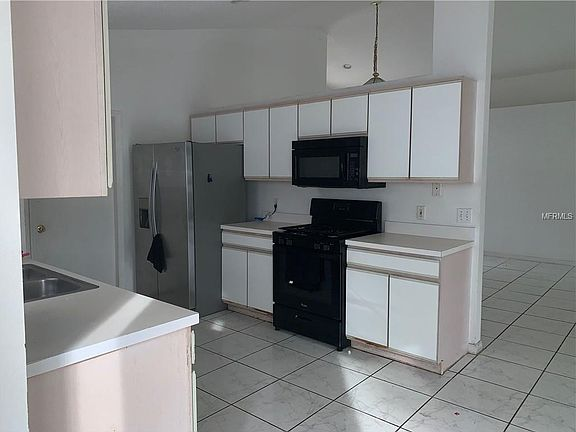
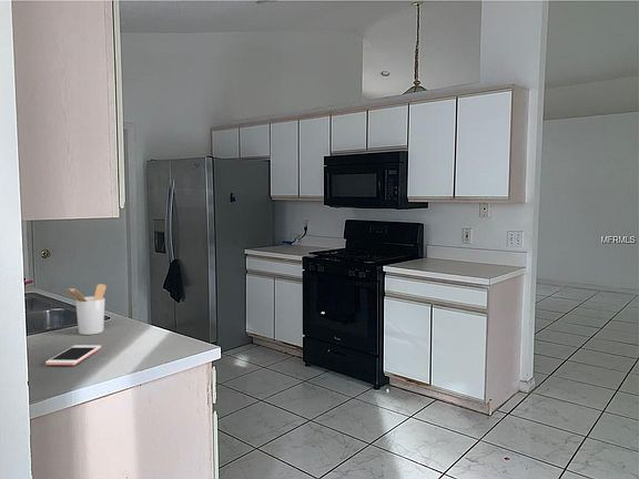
+ cell phone [44,344,102,366]
+ utensil holder [64,283,108,336]
